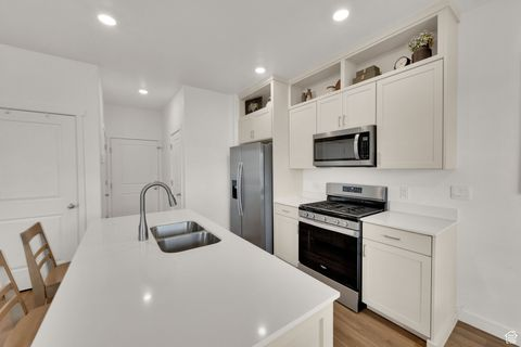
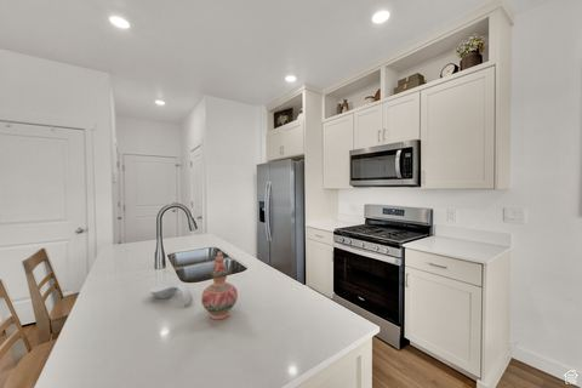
+ decorative vase [200,250,239,320]
+ spoon rest [149,283,194,307]
